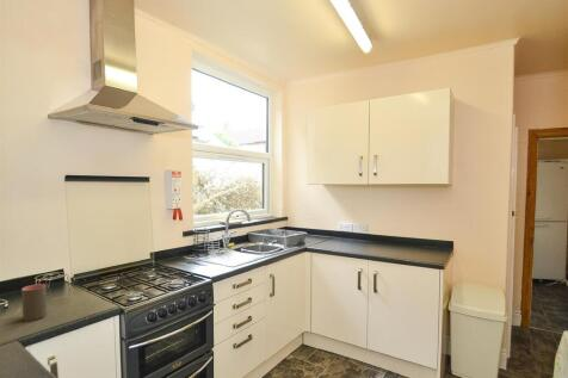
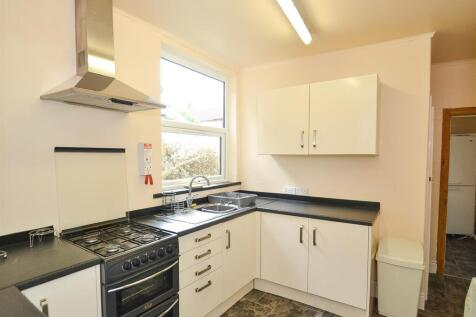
- cup [20,283,48,322]
